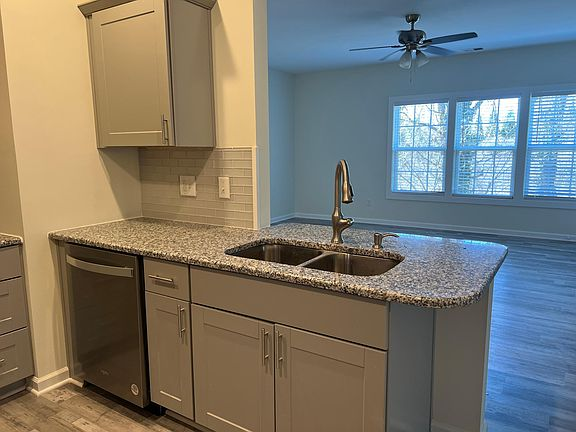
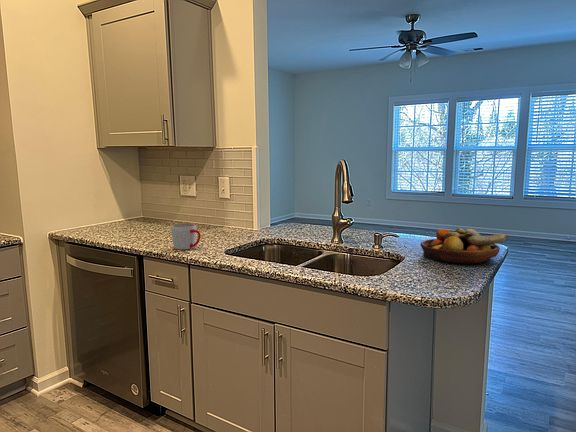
+ fruit bowl [419,227,509,265]
+ mug [170,223,202,251]
